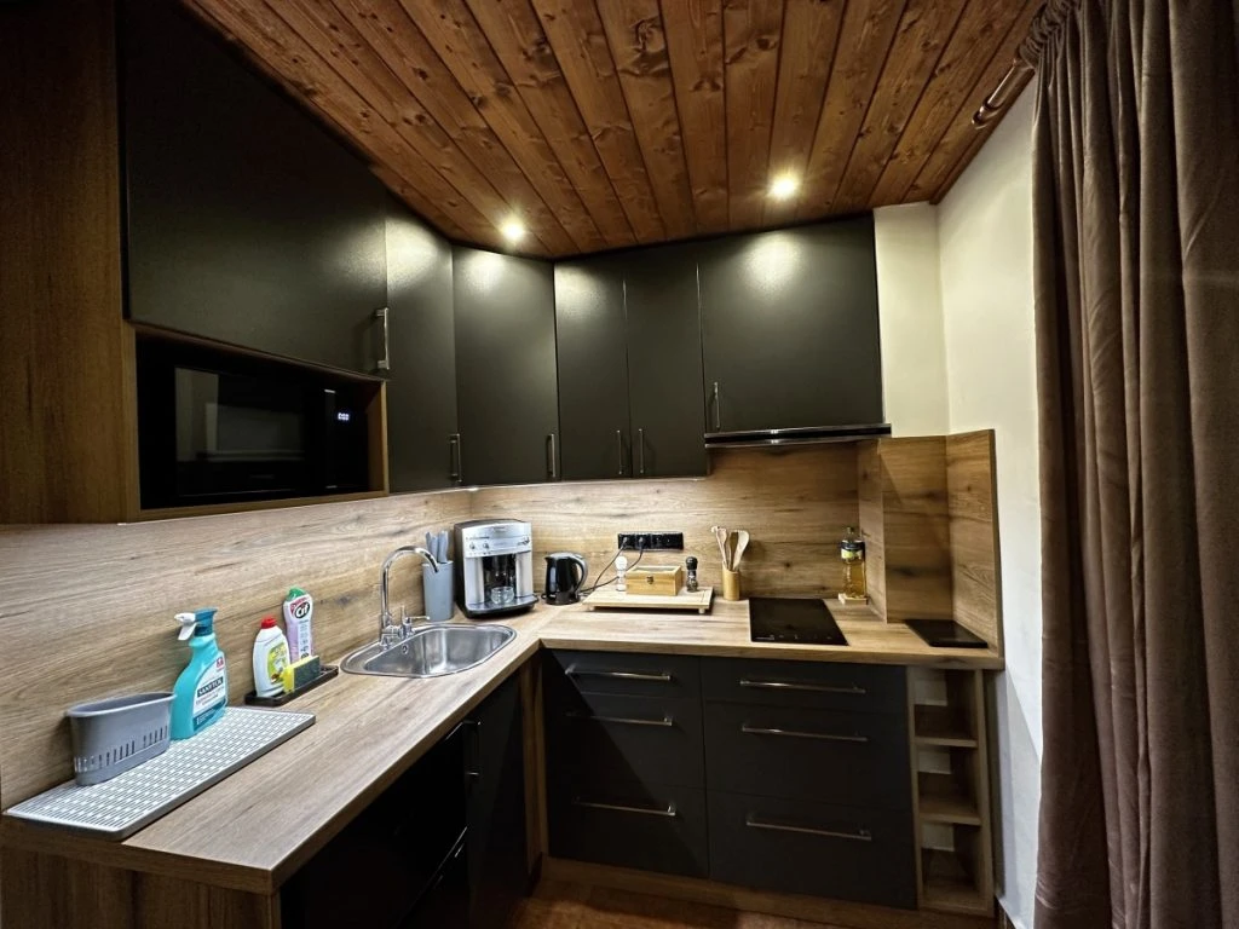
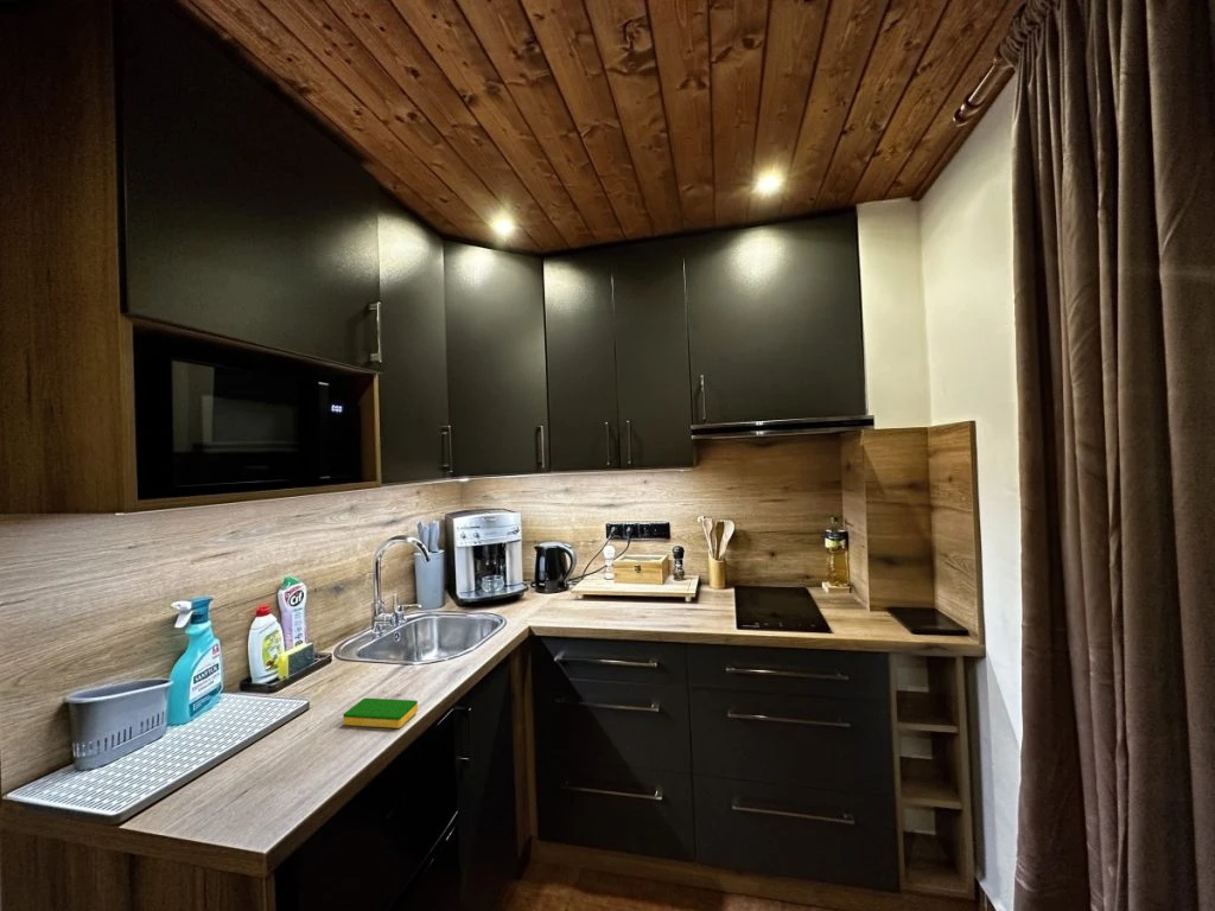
+ dish sponge [342,697,419,730]
